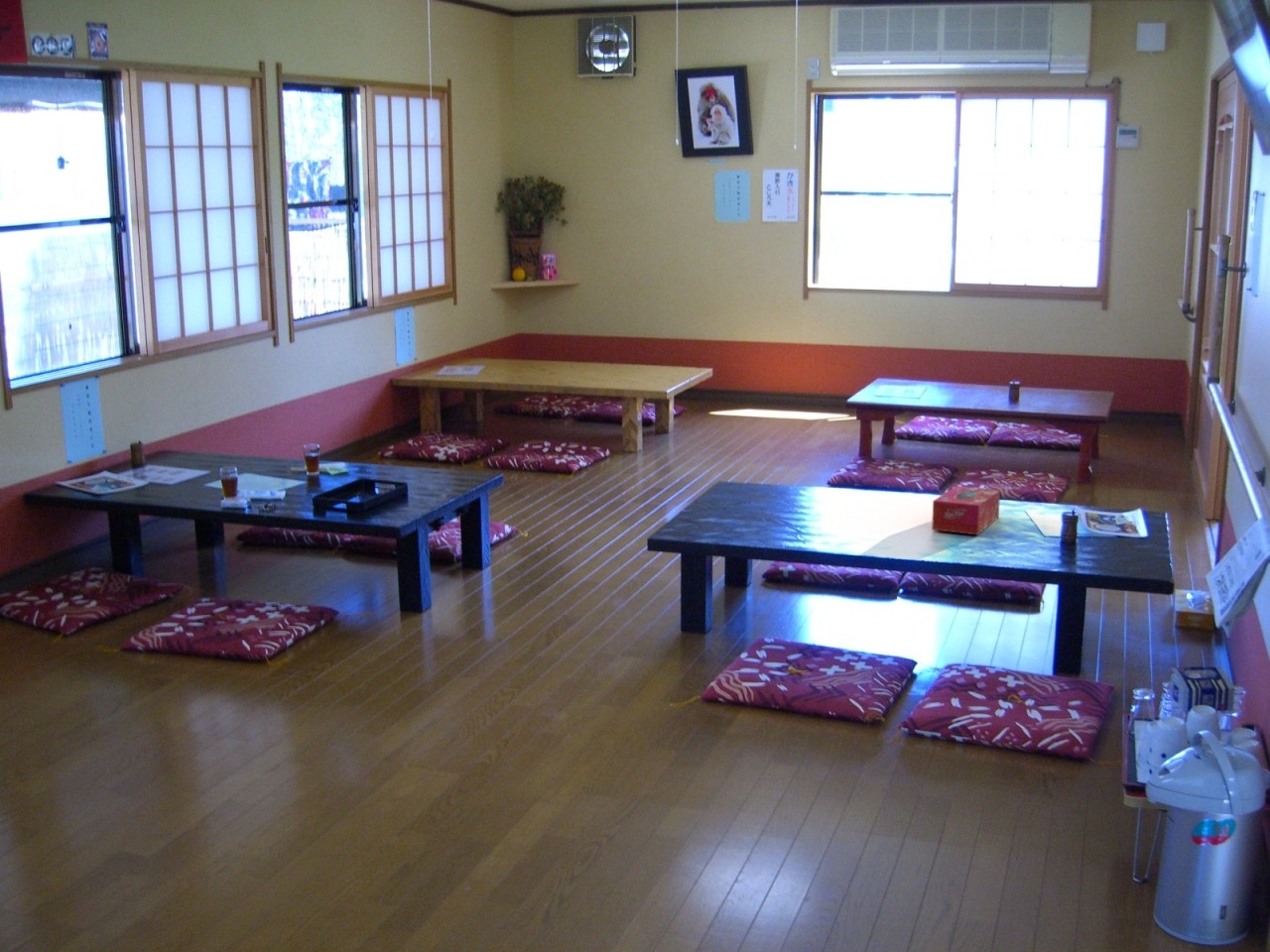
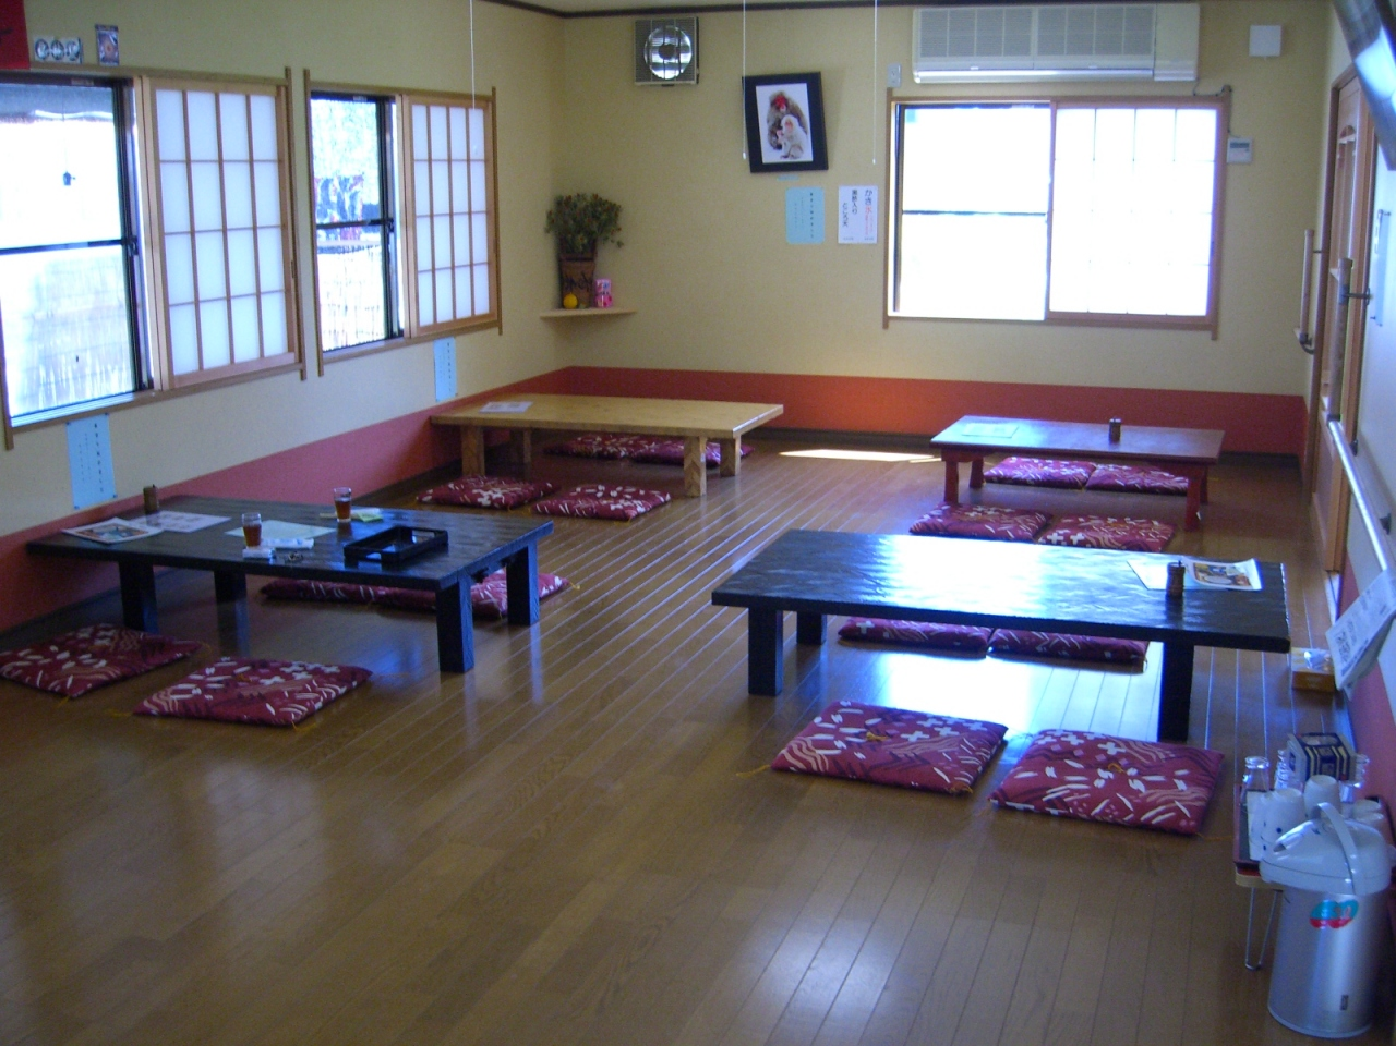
- tissue box [931,485,1001,535]
